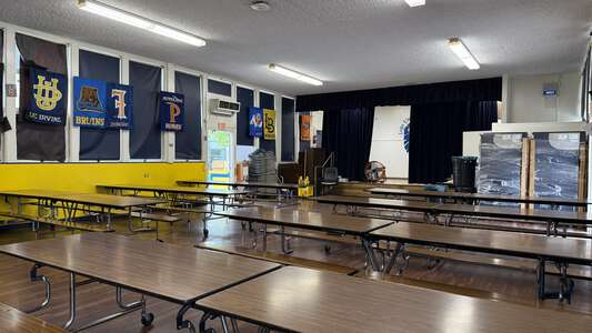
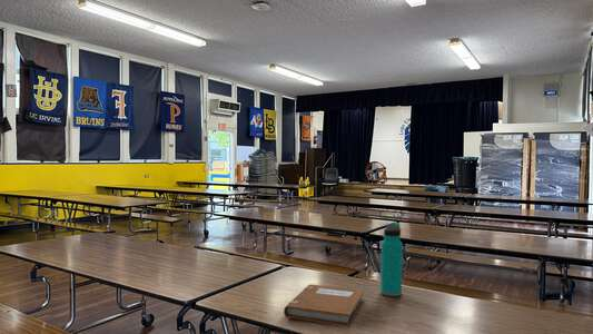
+ notebook [283,283,365,327]
+ water bottle [379,222,404,297]
